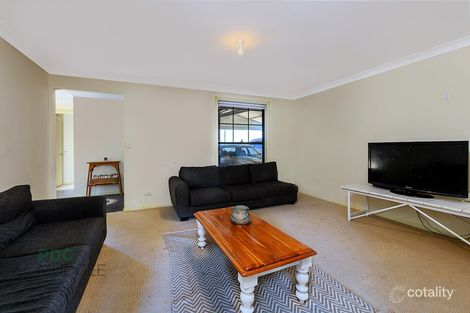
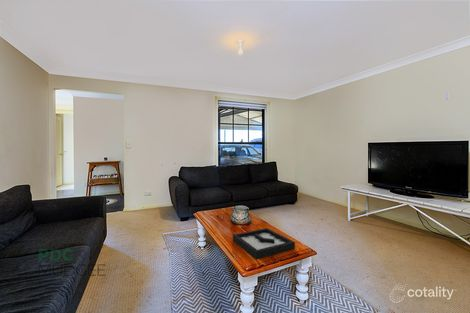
+ decorative tray [232,227,296,260]
